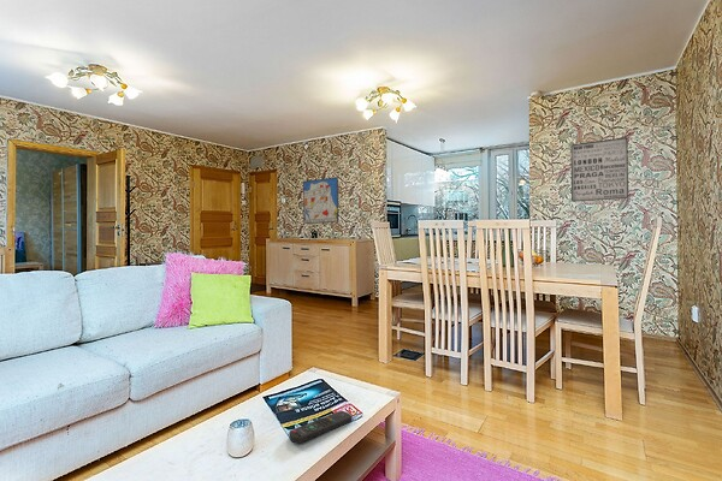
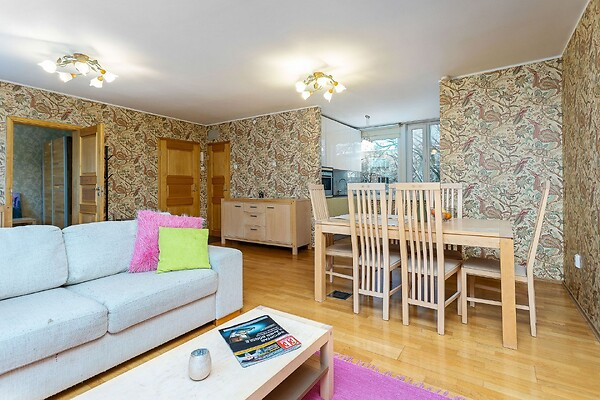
- remote control [288,410,353,444]
- wall art [569,136,629,203]
- wall art [302,176,339,225]
